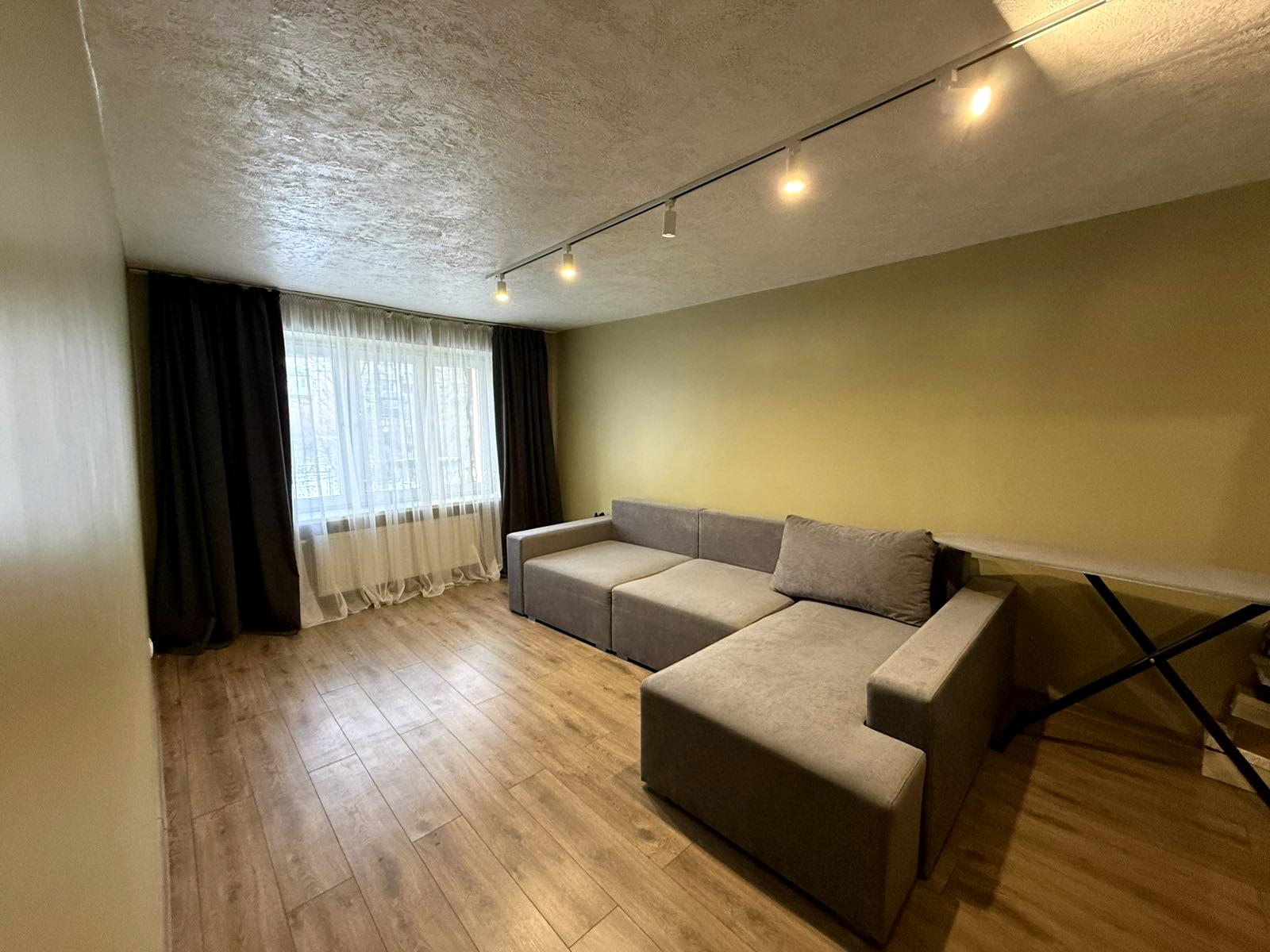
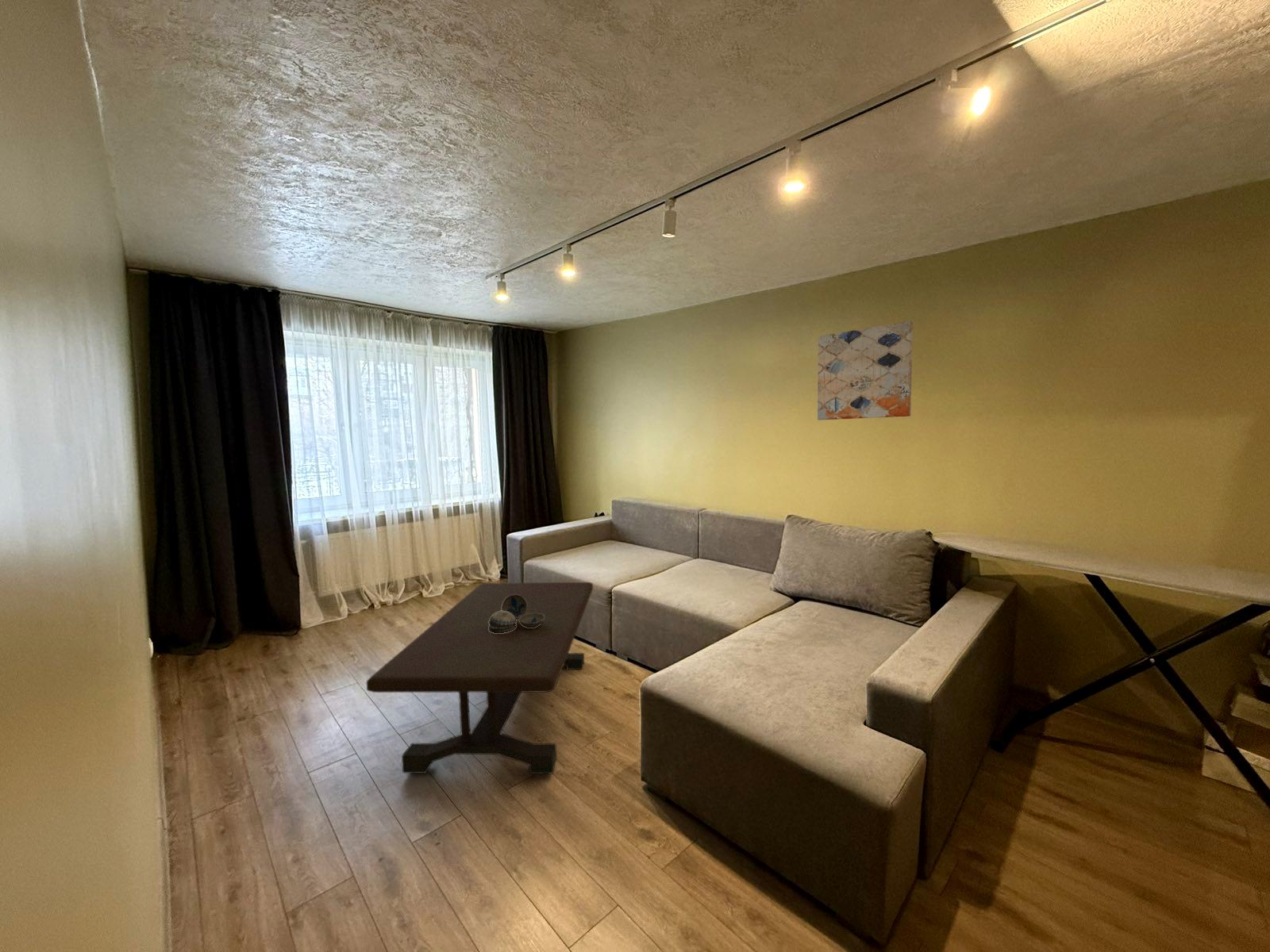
+ coffee table [366,582,594,774]
+ decorative bowl [489,594,545,633]
+ wall art [817,321,914,420]
